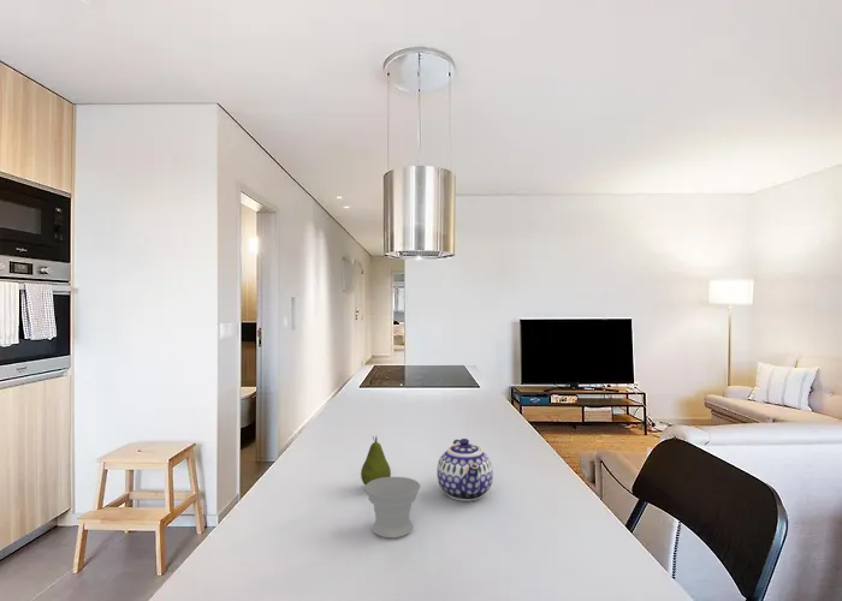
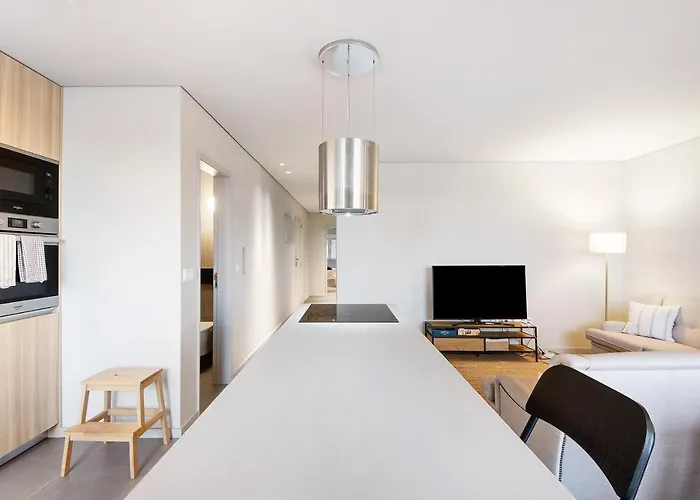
- fruit [360,435,392,487]
- teapot [435,438,494,502]
- cup [364,476,421,538]
